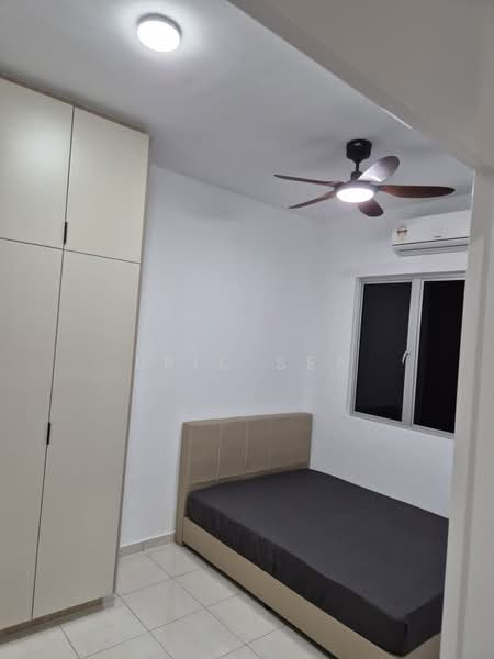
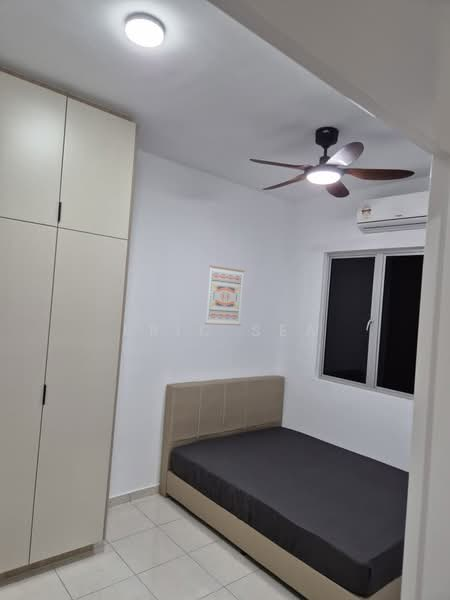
+ wall art [204,265,245,326]
